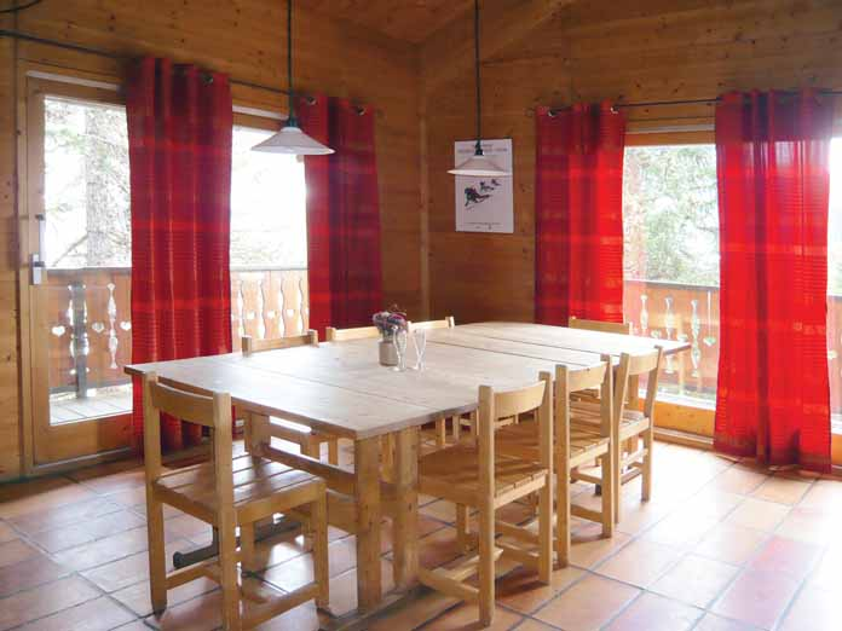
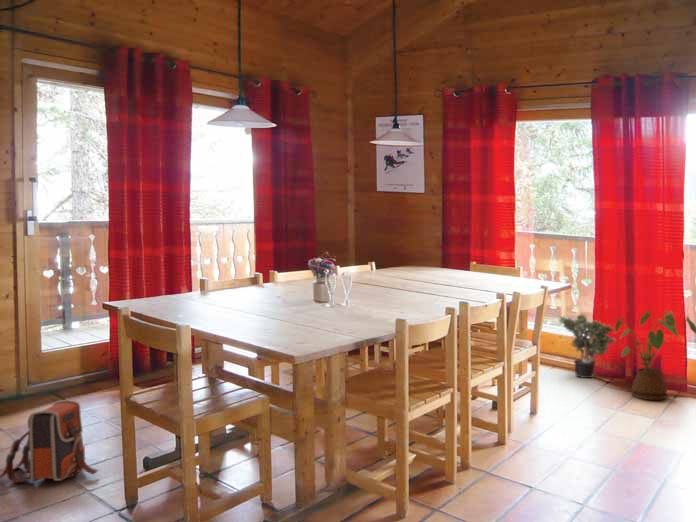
+ house plant [614,309,696,401]
+ potted plant [557,313,617,379]
+ backpack [0,399,99,483]
